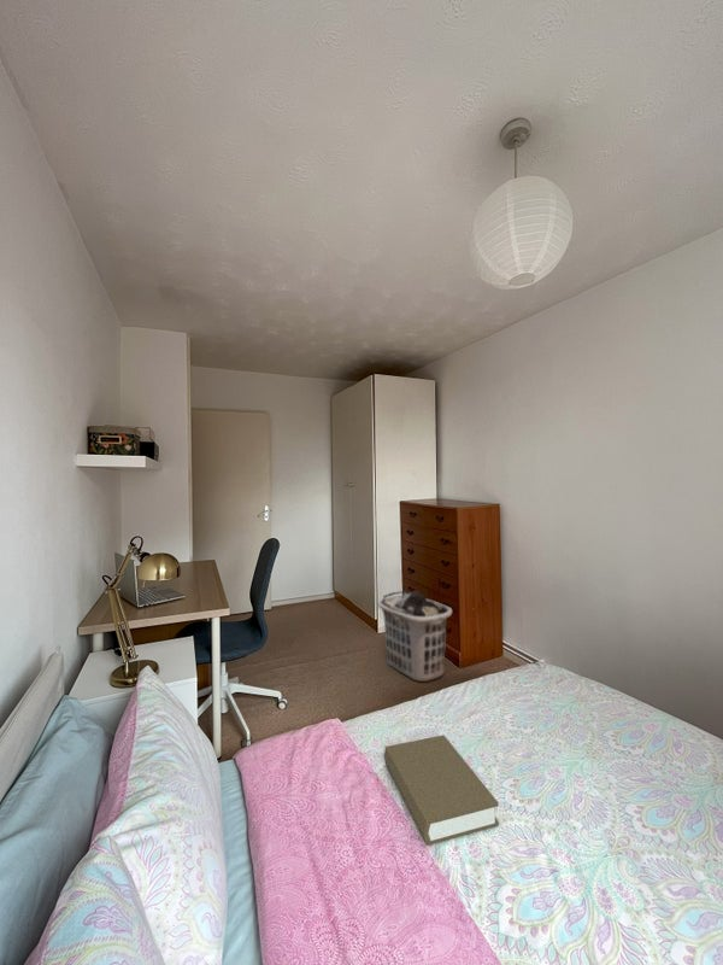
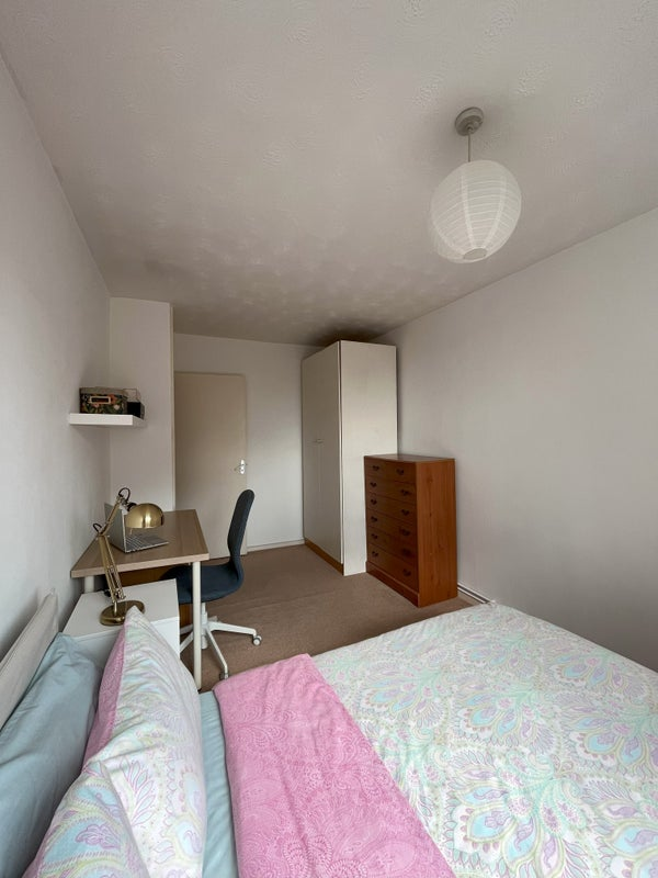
- clothes hamper [377,589,453,683]
- book [383,733,500,847]
